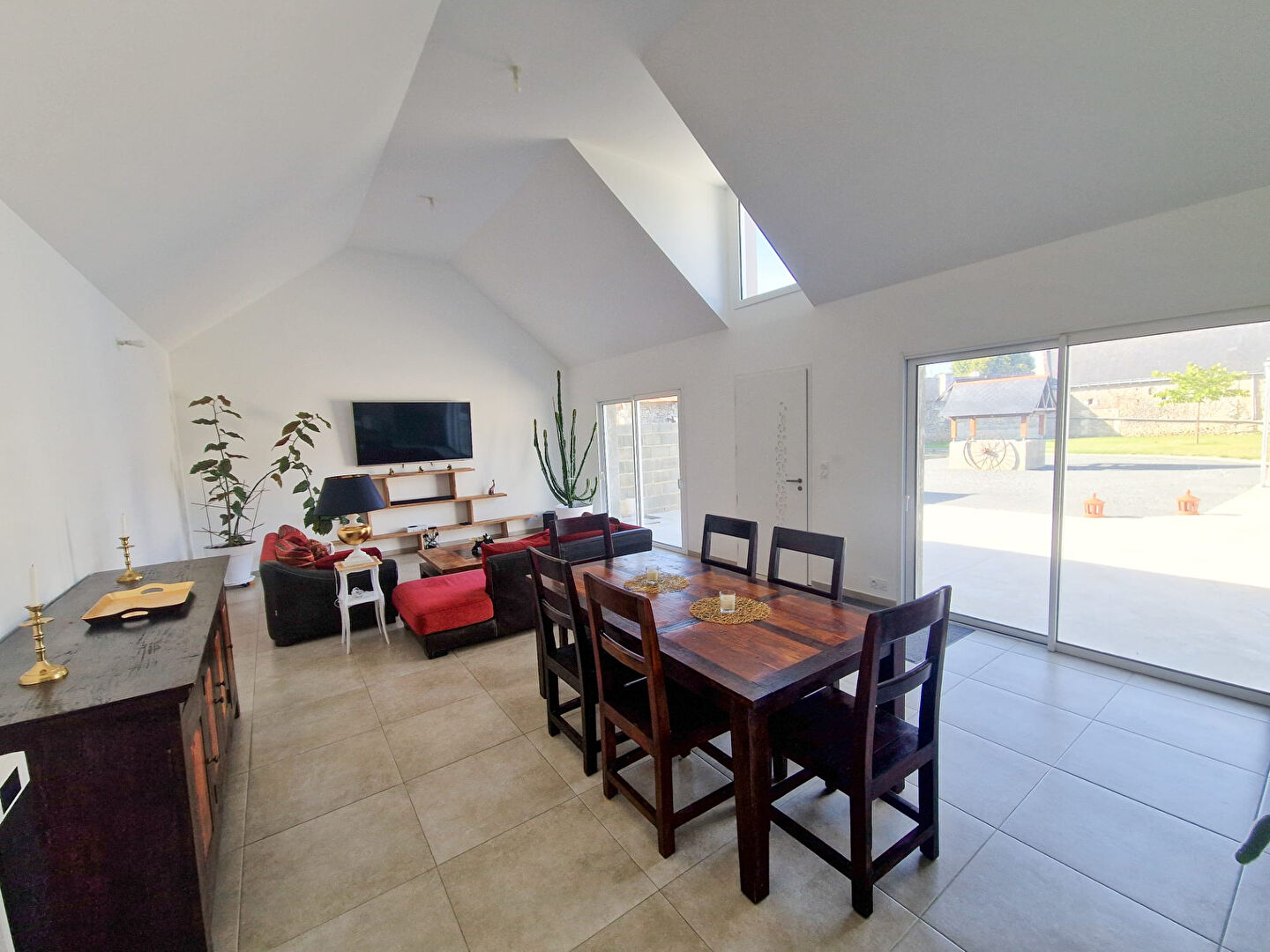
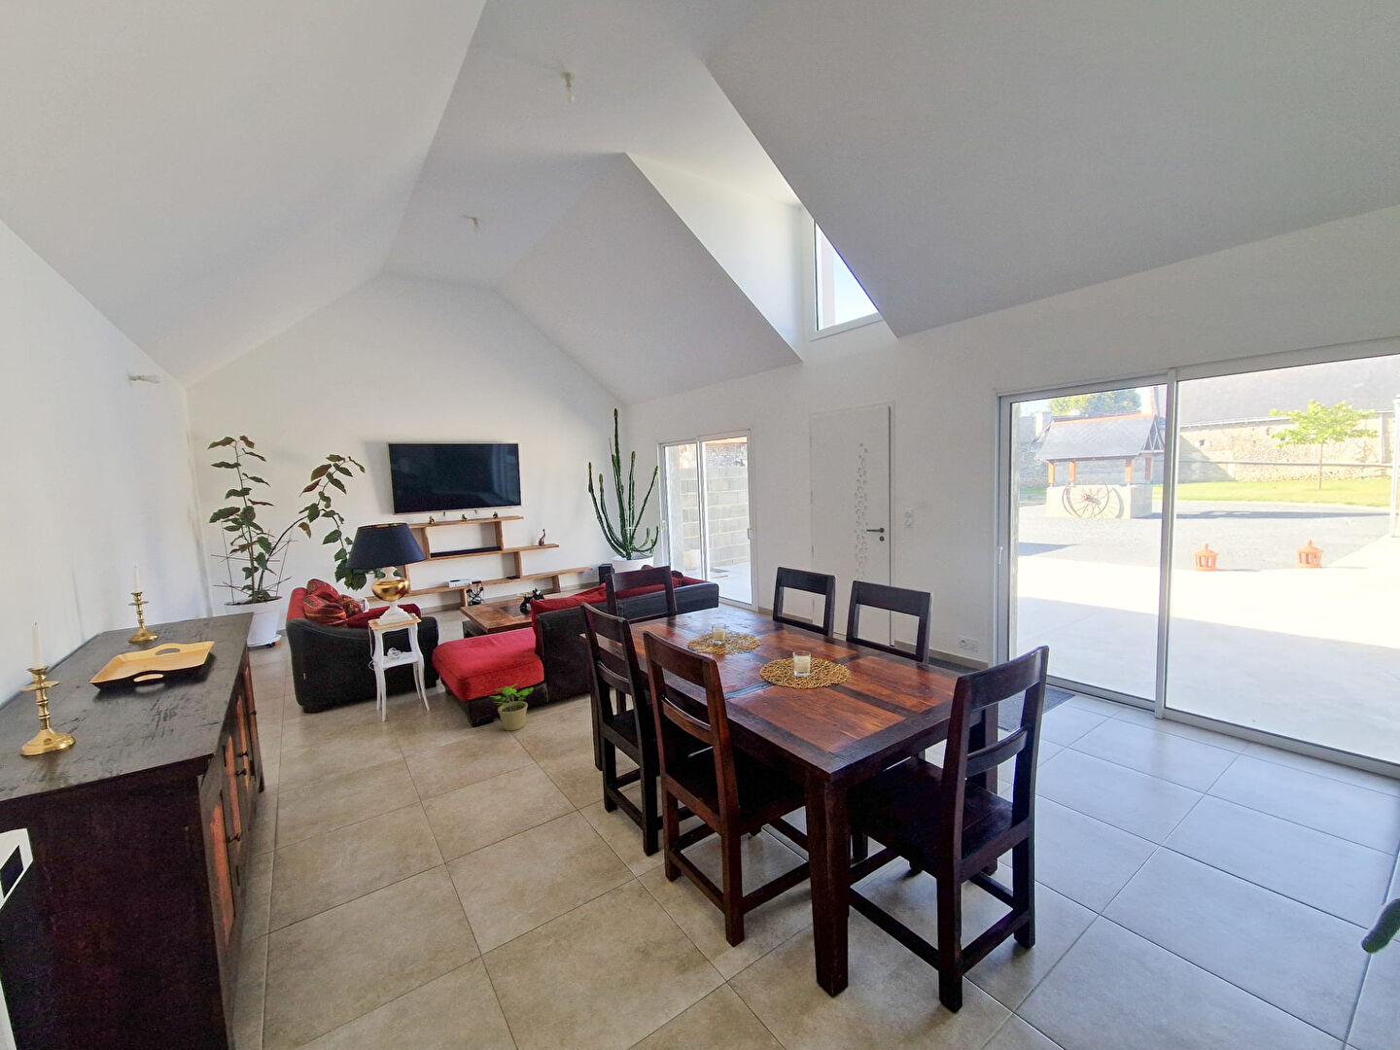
+ potted plant [489,683,534,731]
